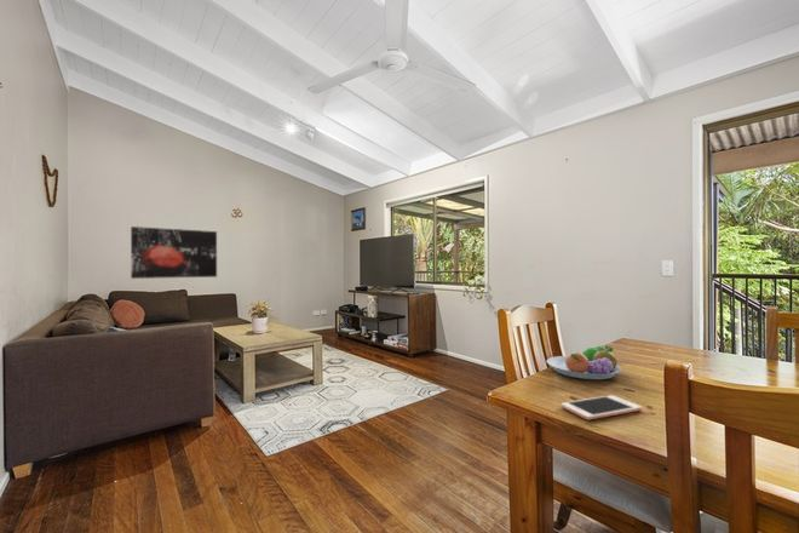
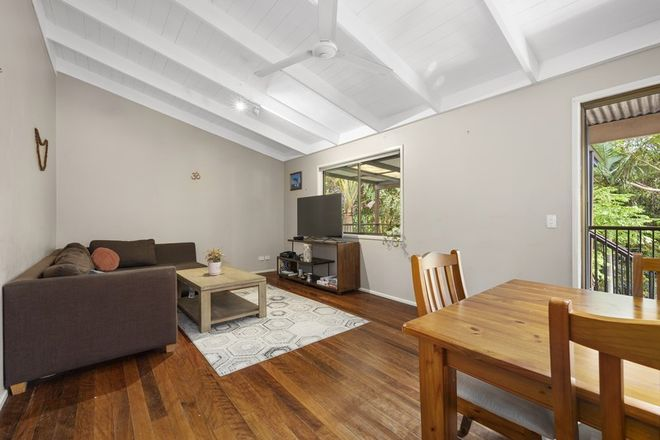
- cell phone [561,394,644,422]
- fruit bowl [546,345,622,380]
- wall art [130,225,218,280]
